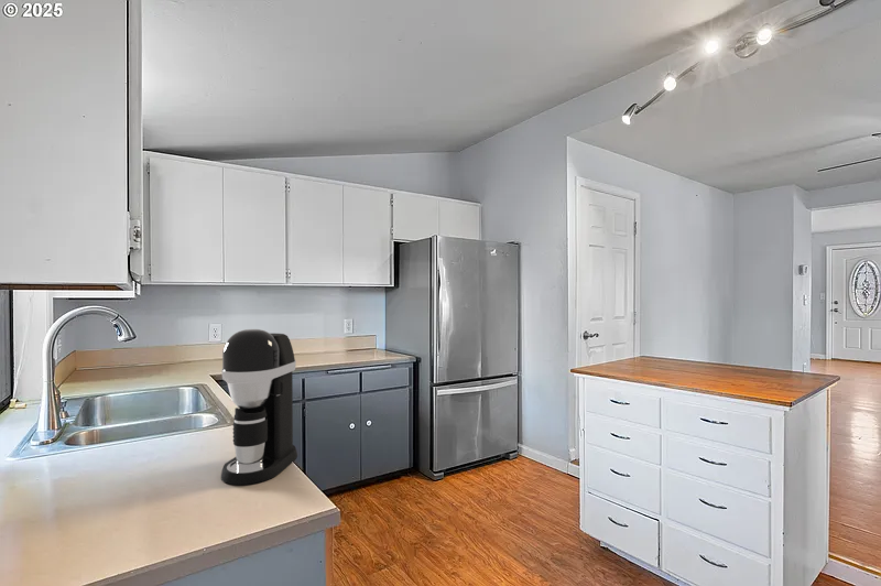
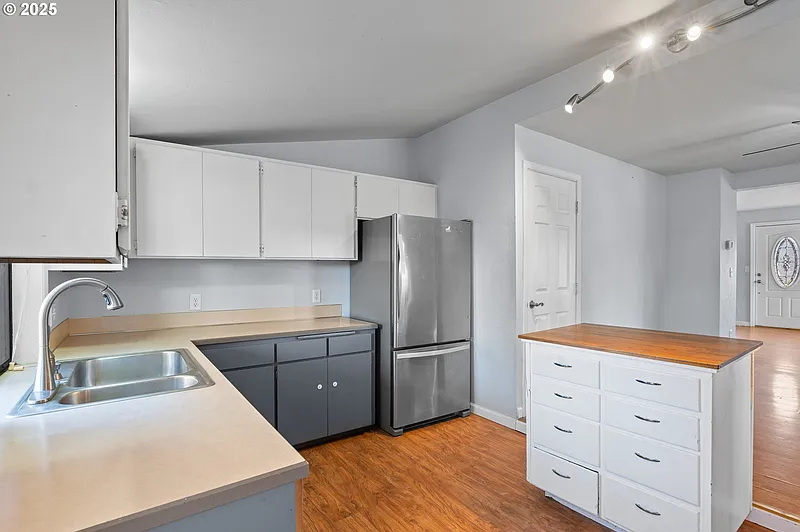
- coffee maker [220,328,298,486]
